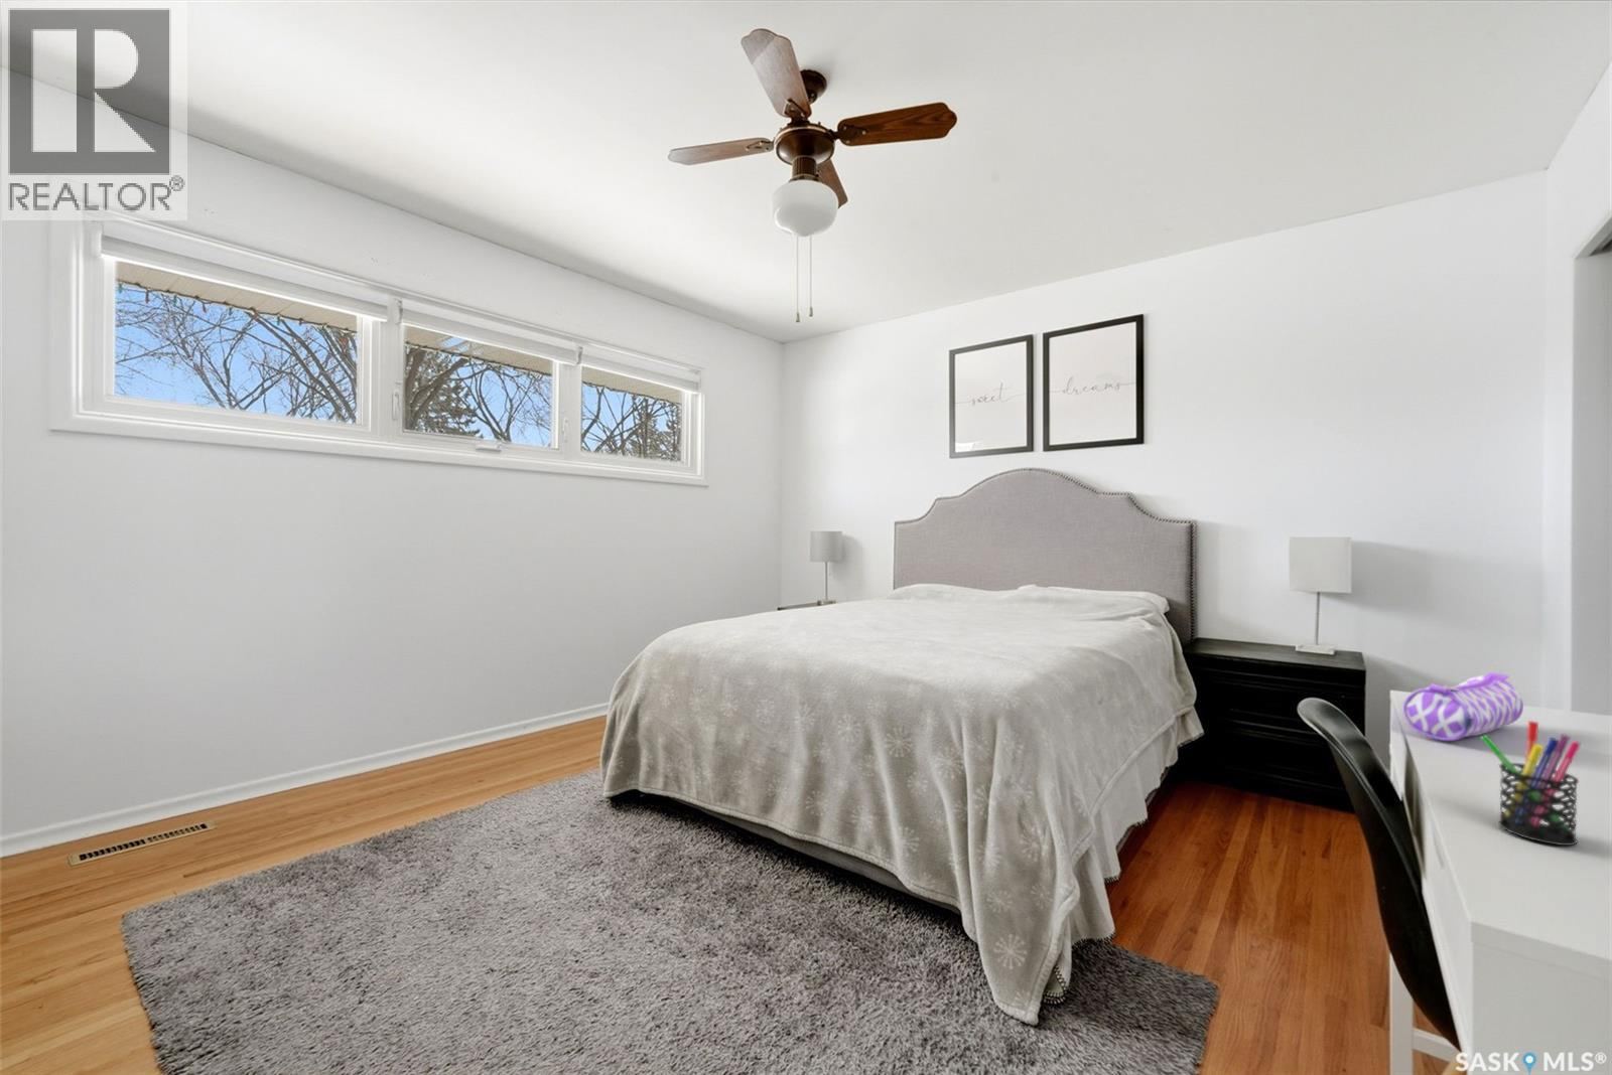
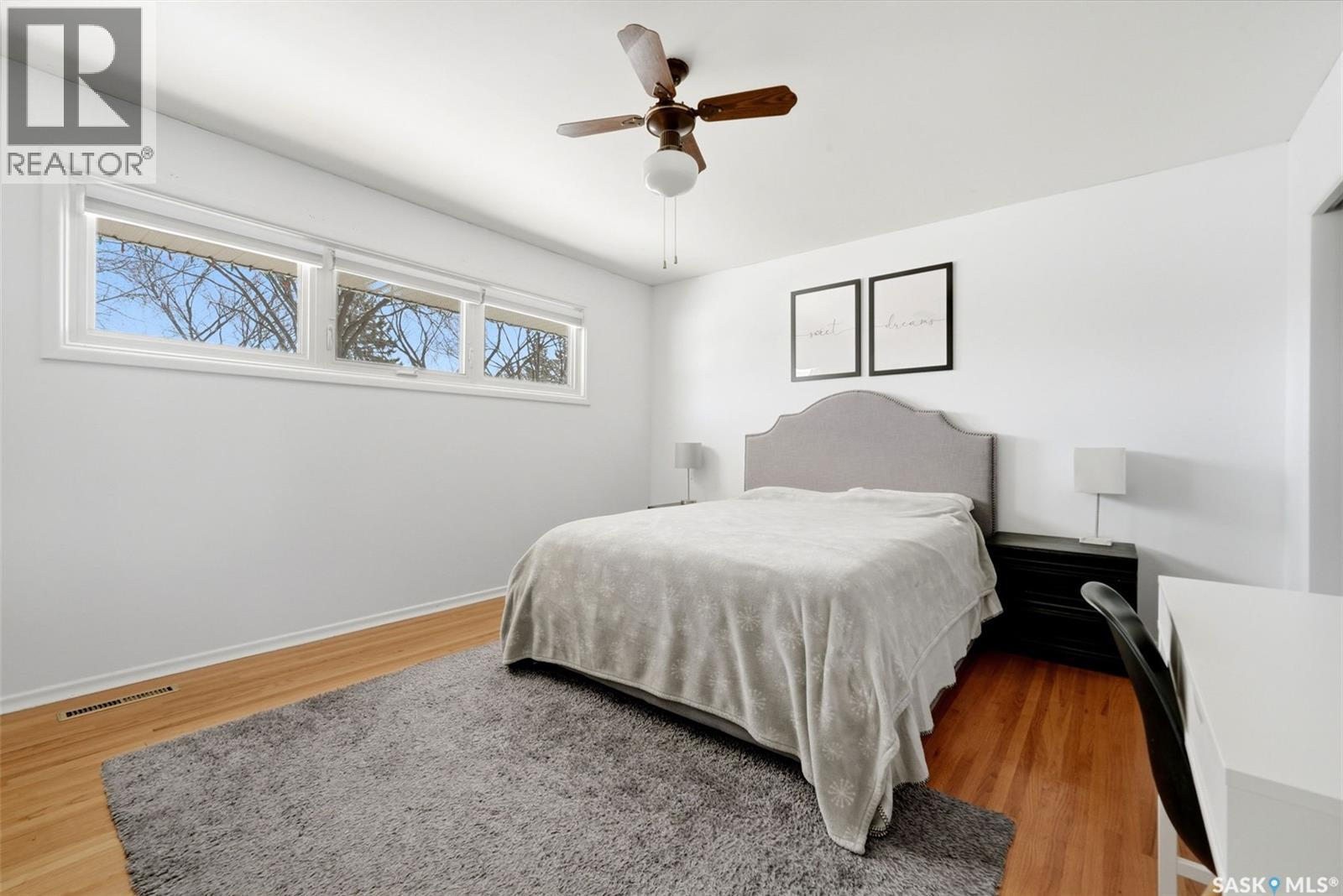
- pencil case [1402,672,1524,741]
- pen holder [1479,720,1582,847]
